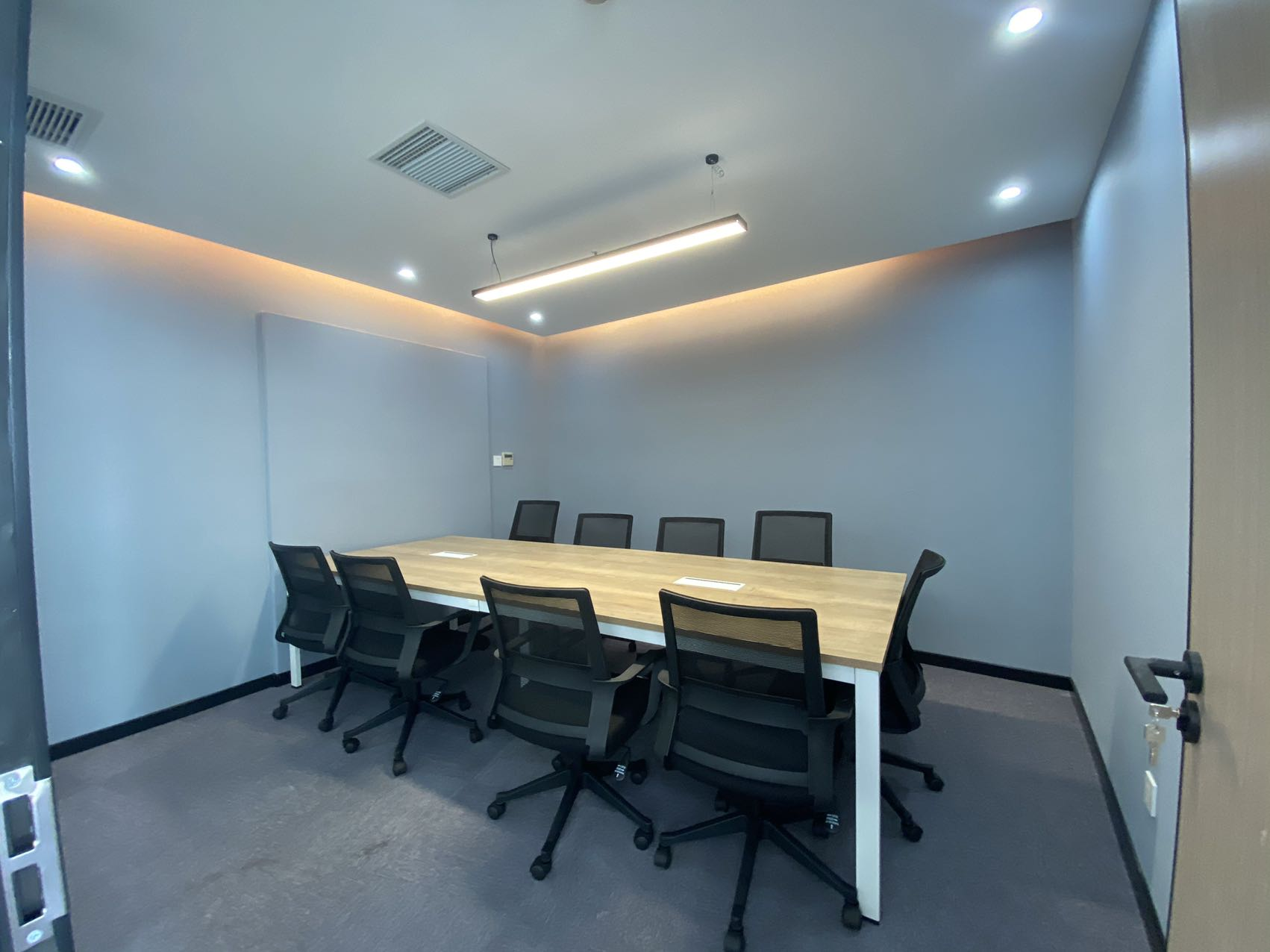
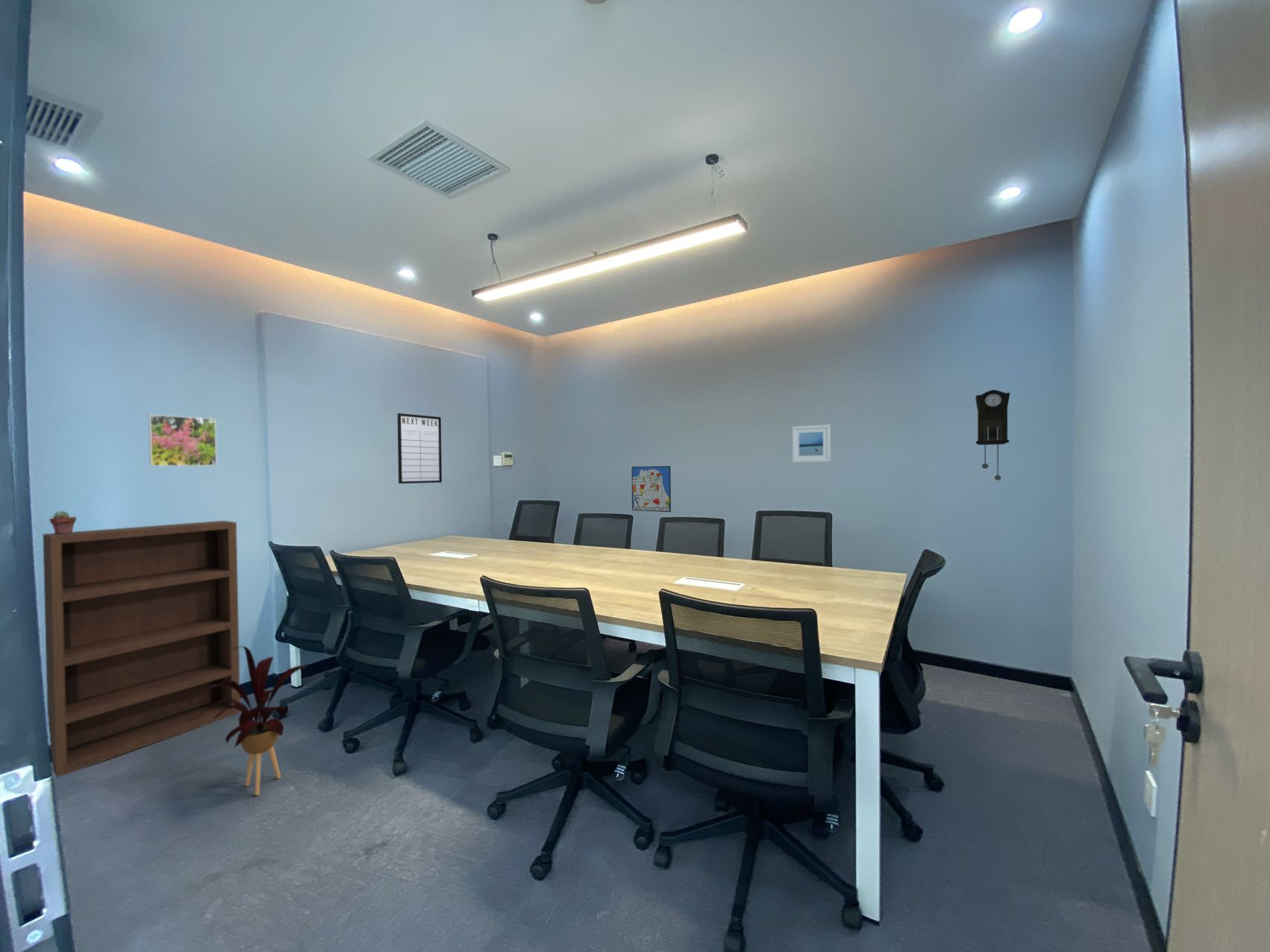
+ wall art [631,466,672,513]
+ pendulum clock [975,389,1010,481]
+ bookcase [42,520,241,778]
+ house plant [187,645,310,796]
+ potted succulent [49,510,77,534]
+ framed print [792,424,831,463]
+ writing board [397,413,442,484]
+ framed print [148,413,218,467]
